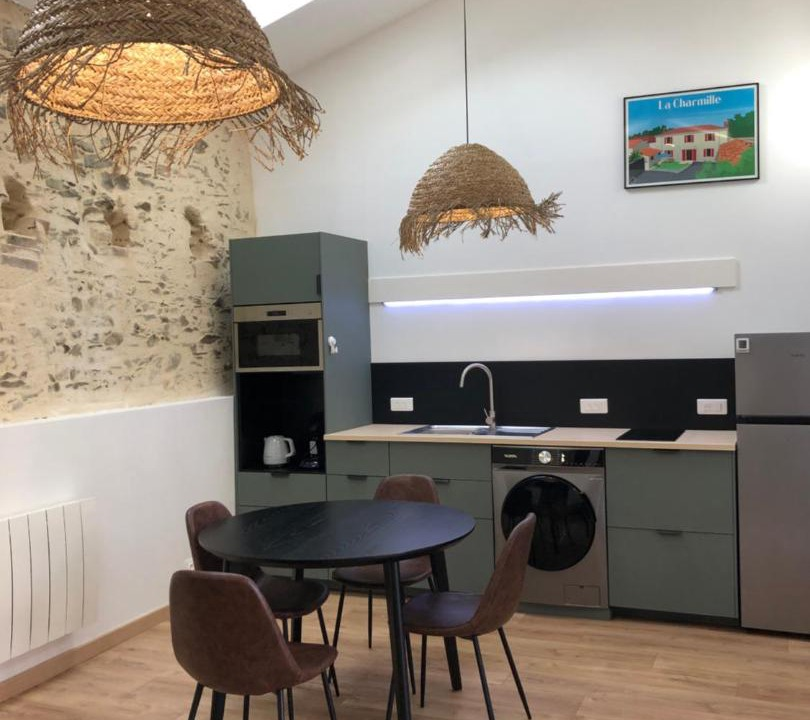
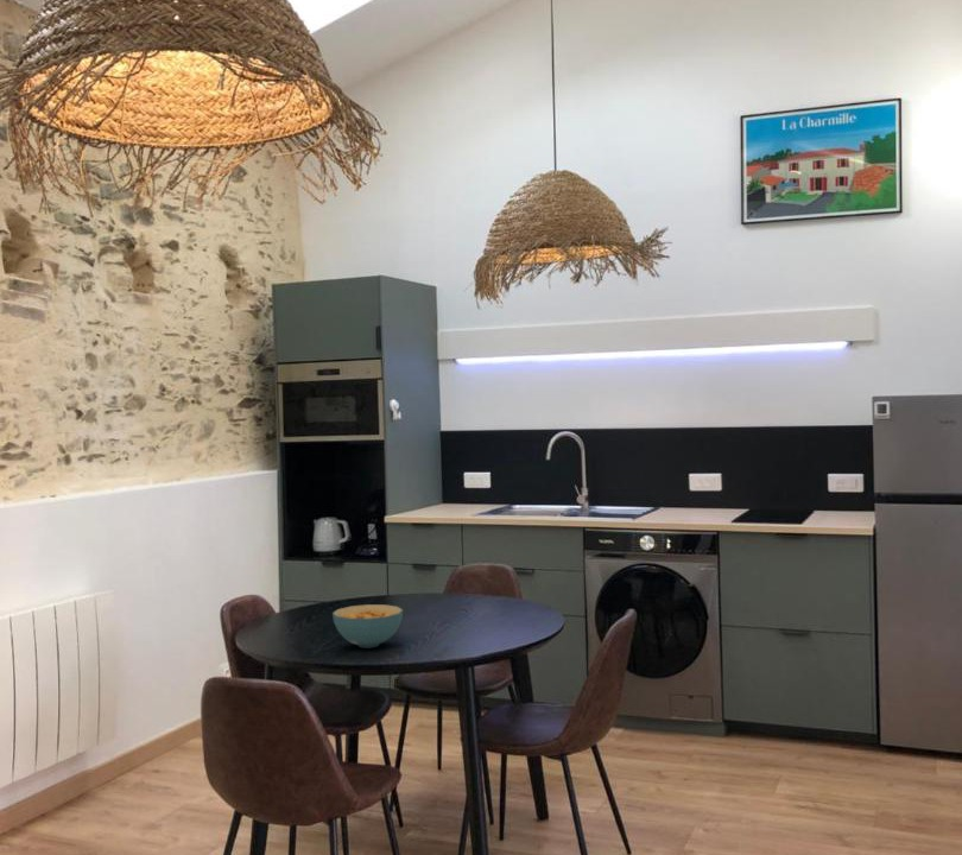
+ cereal bowl [331,603,404,648]
